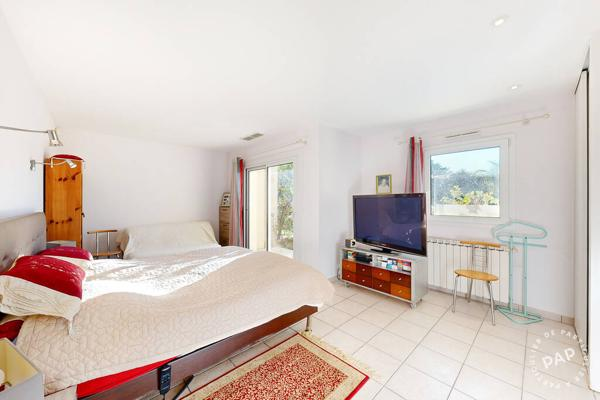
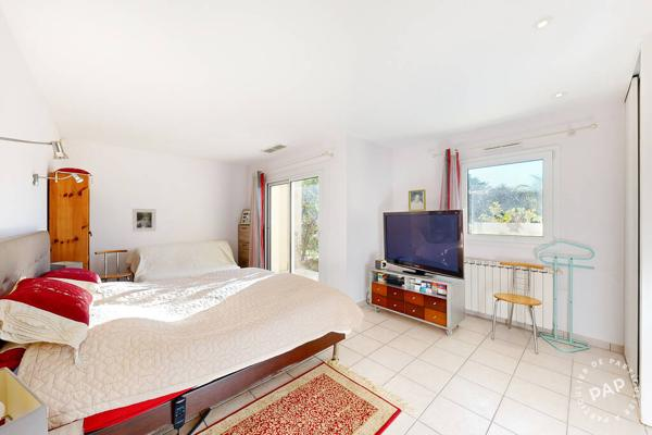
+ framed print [131,208,156,233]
